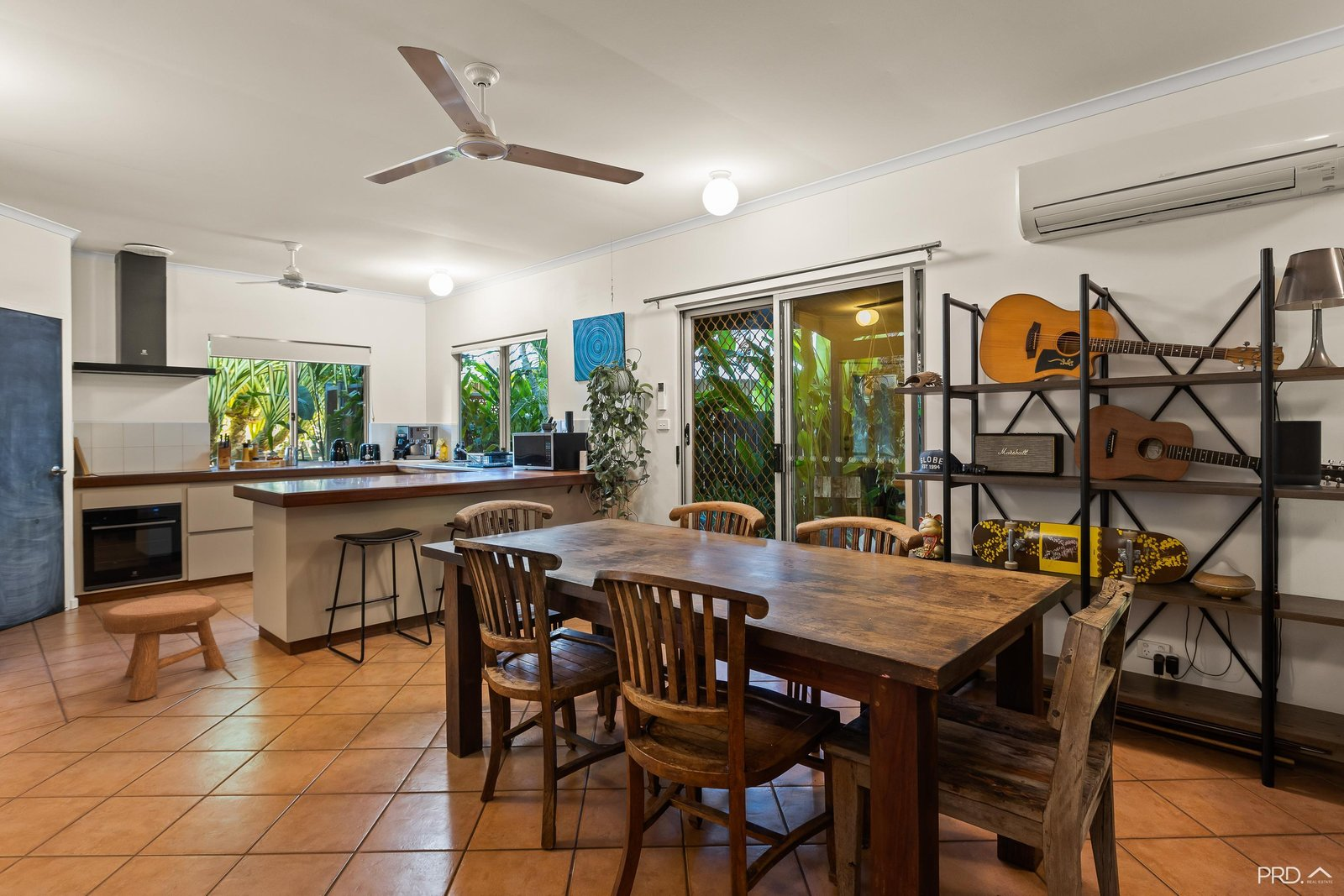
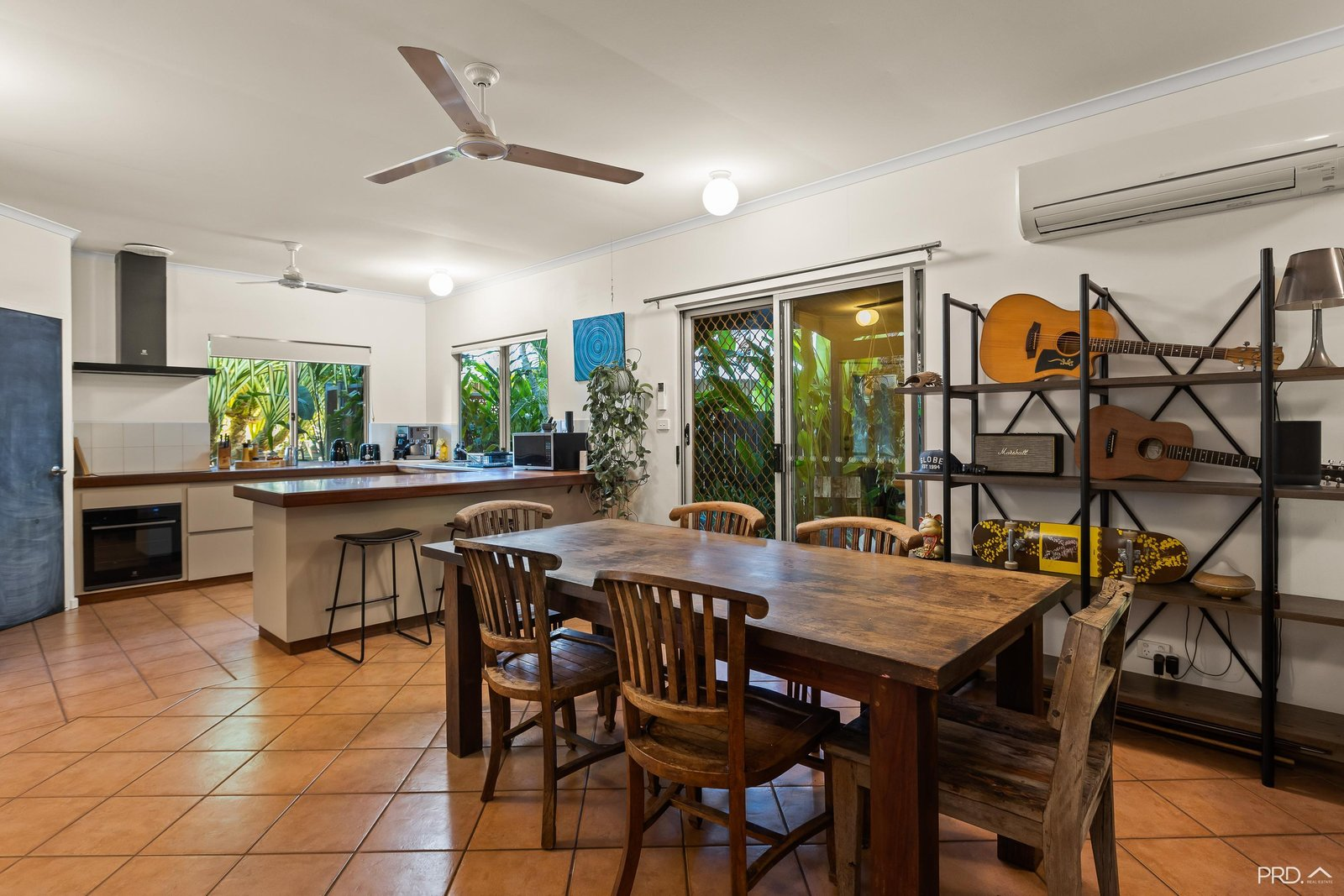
- stool [102,594,228,701]
